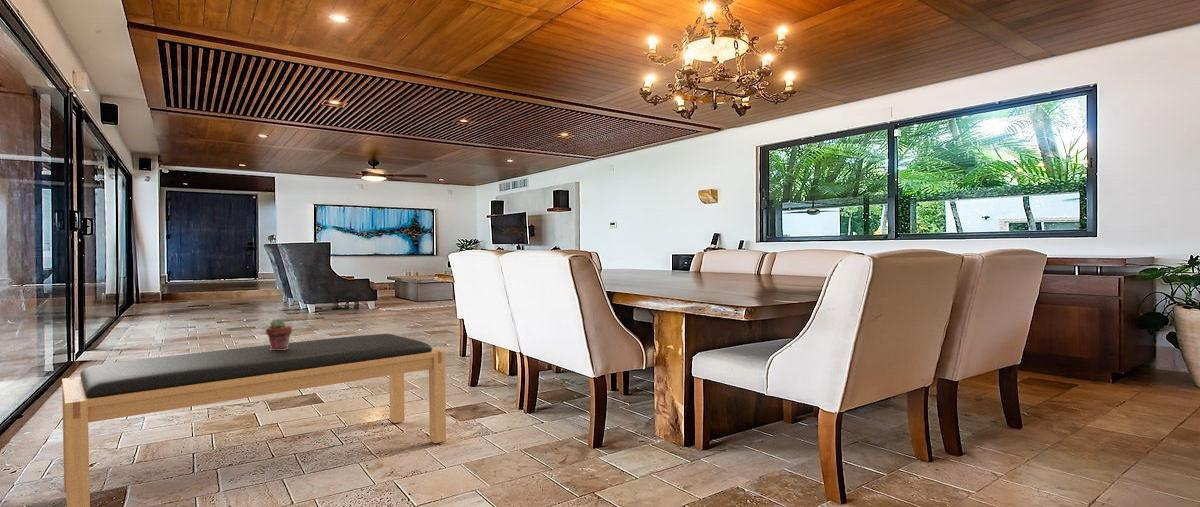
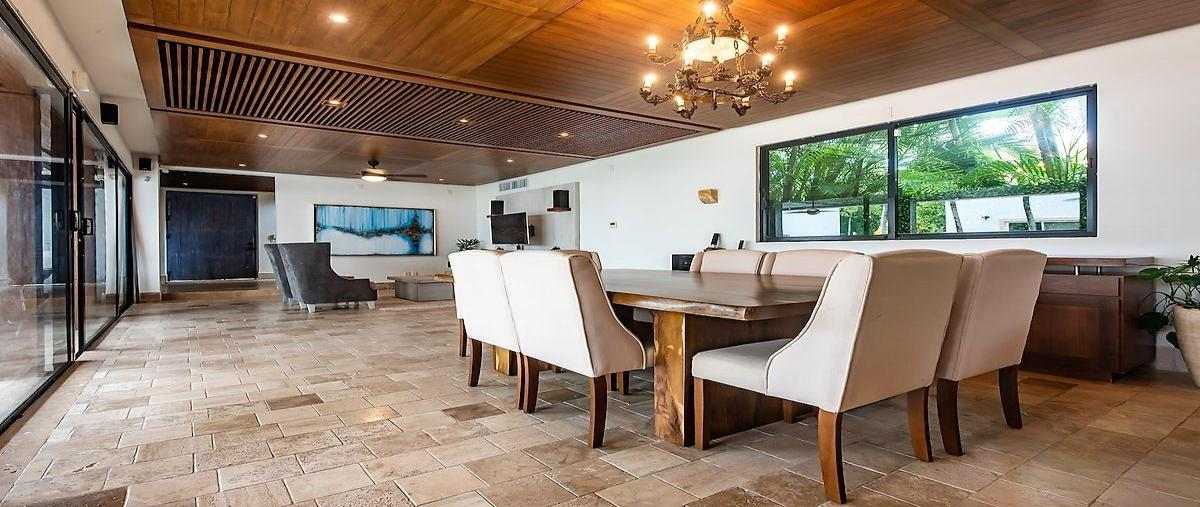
- potted succulent [265,318,293,350]
- bench [61,333,447,507]
